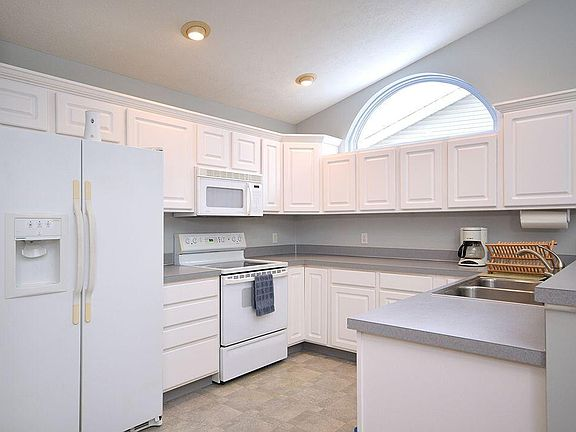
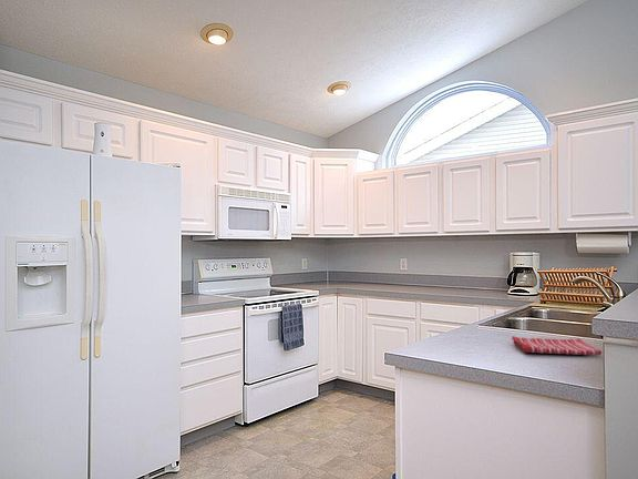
+ dish towel [511,335,603,356]
